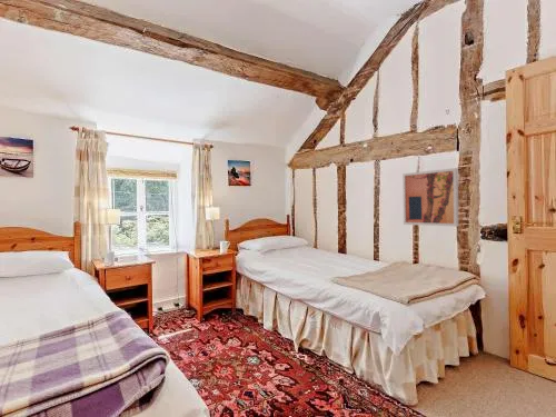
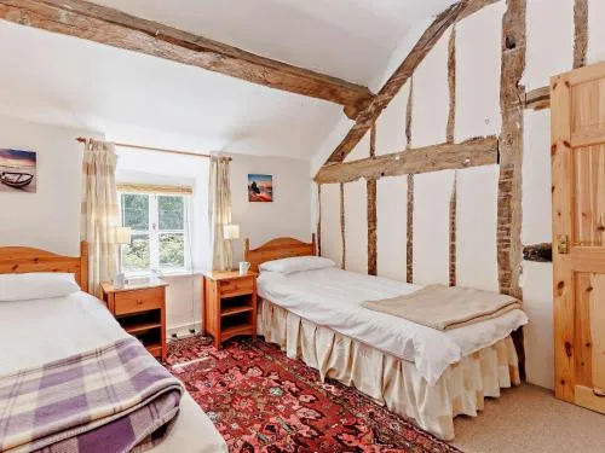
- wall art [401,167,459,227]
